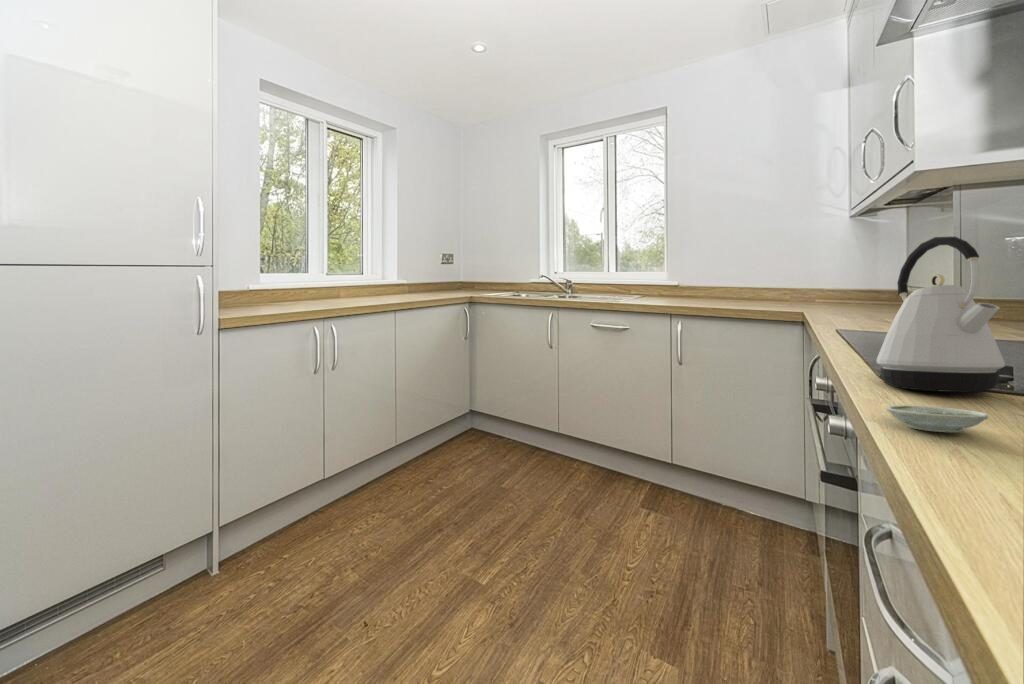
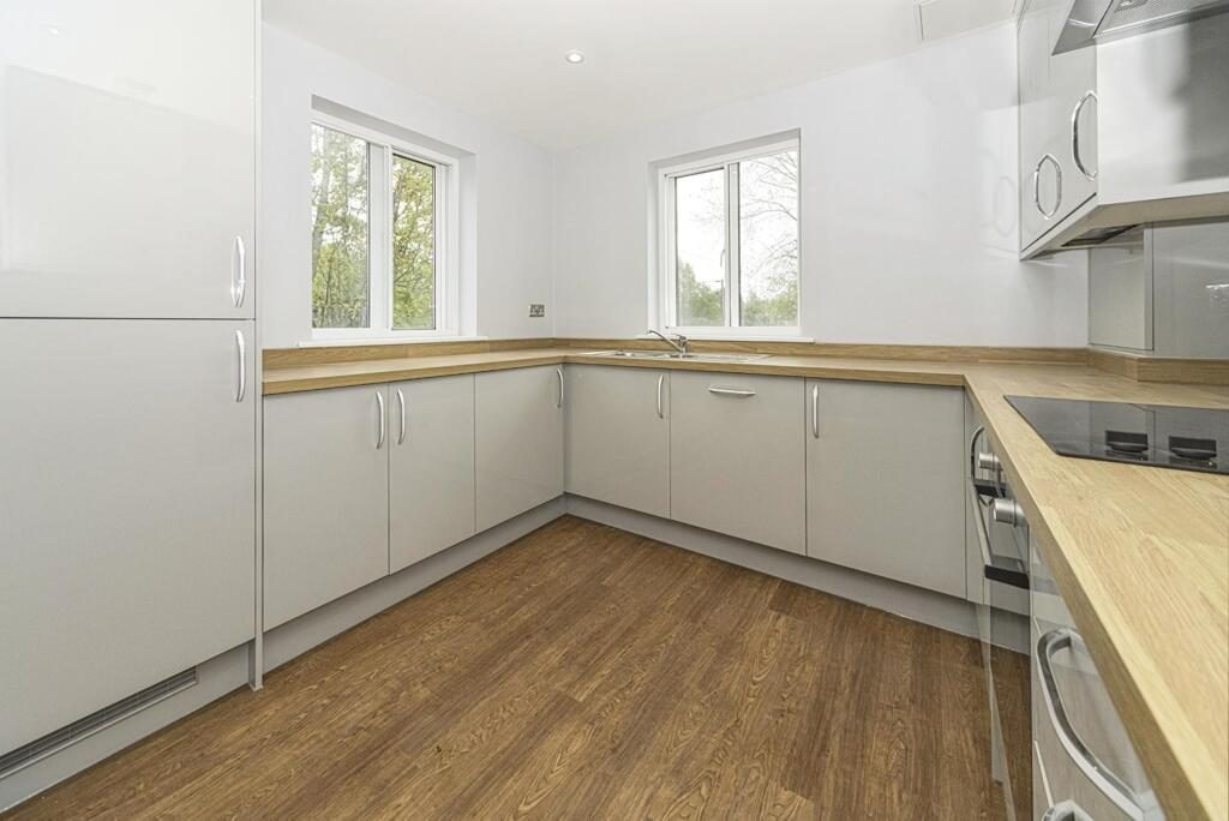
- kettle [876,236,1006,393]
- saucer [885,405,989,433]
